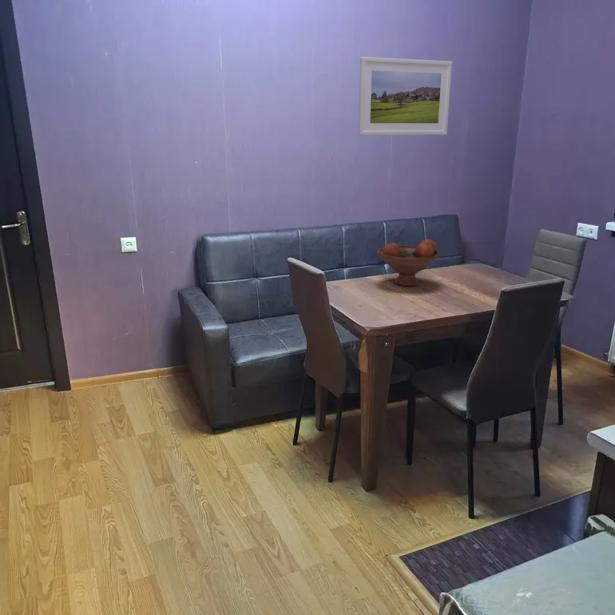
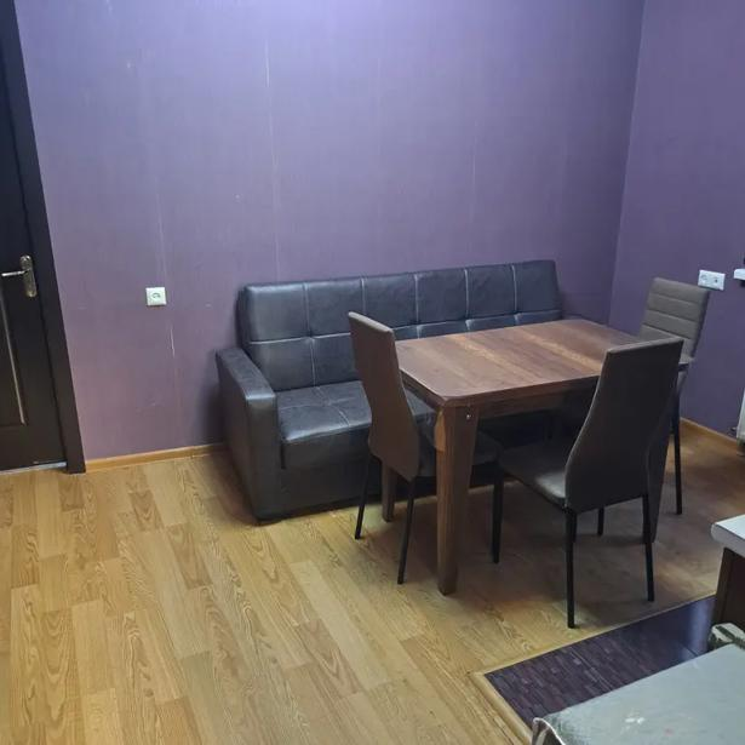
- fruit bowl [376,238,441,287]
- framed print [358,56,453,136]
